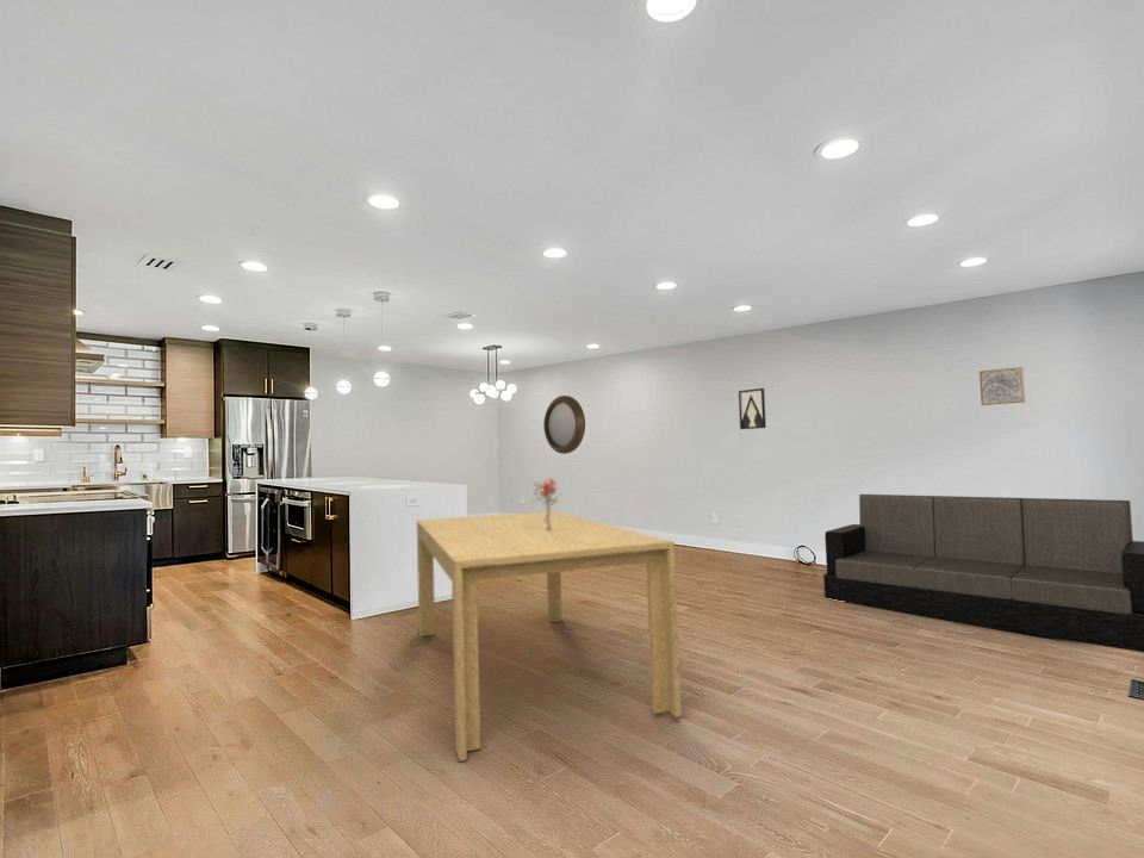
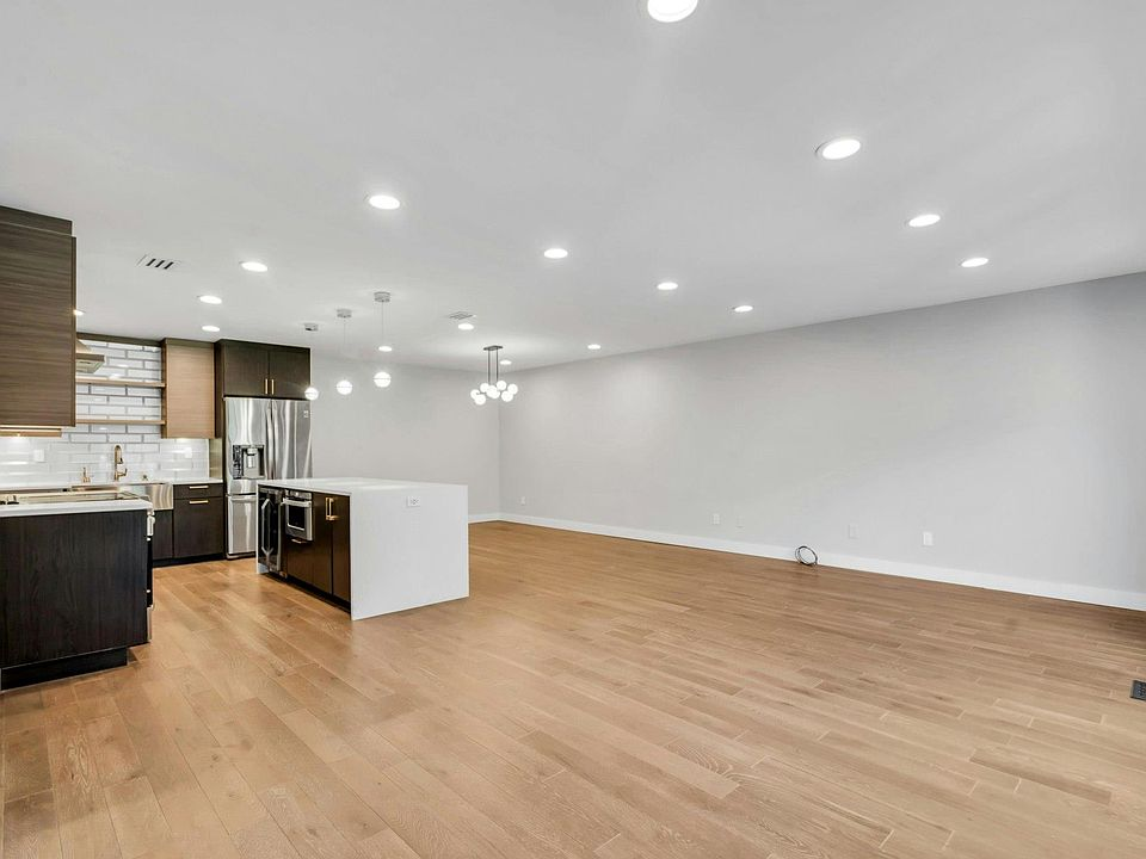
- home mirror [542,394,586,455]
- bouquet [531,477,562,530]
- wall art [978,366,1026,406]
- wall art [738,387,767,430]
- dining table [416,510,683,763]
- sofa [822,493,1144,653]
